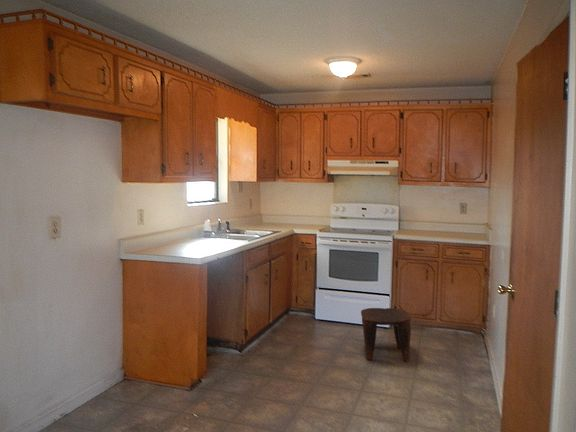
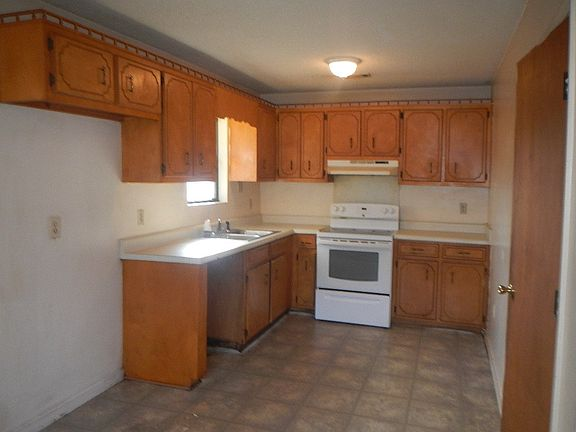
- stool [360,307,412,362]
